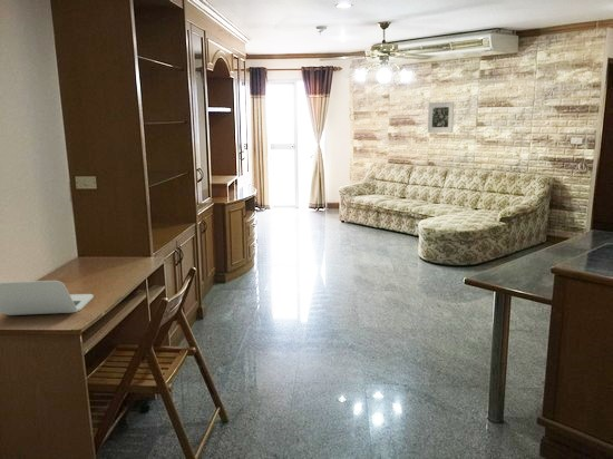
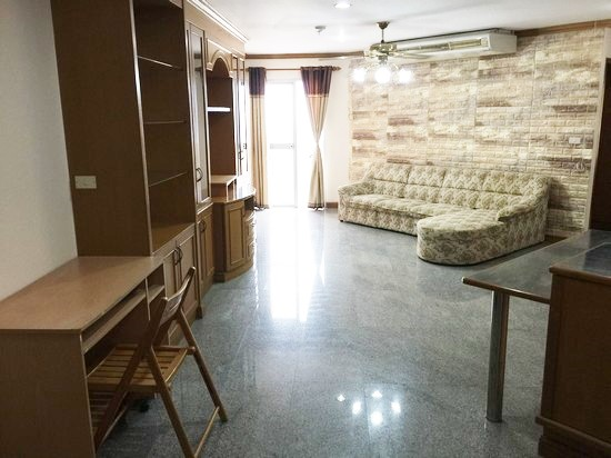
- laptop [0,280,95,316]
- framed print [427,100,455,134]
